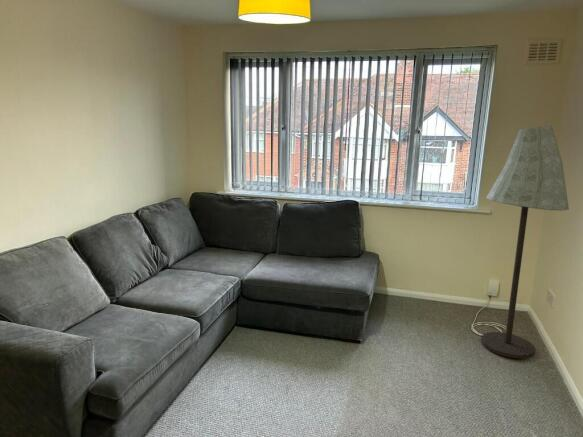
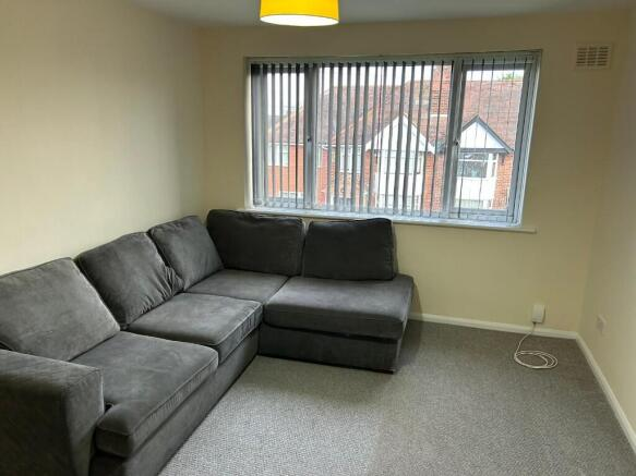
- floor lamp [480,124,570,360]
